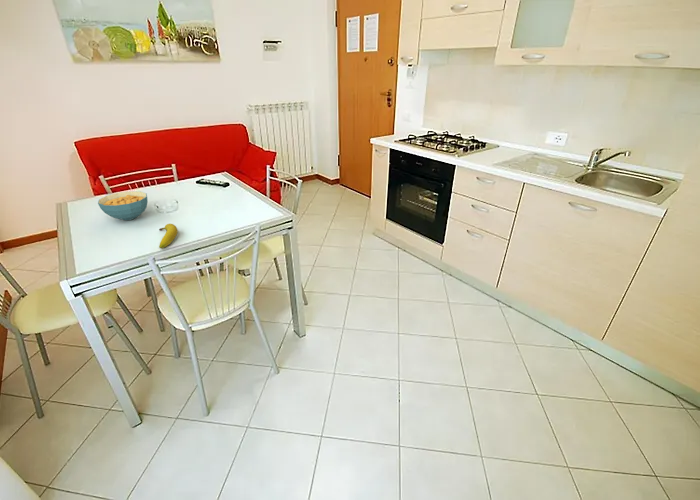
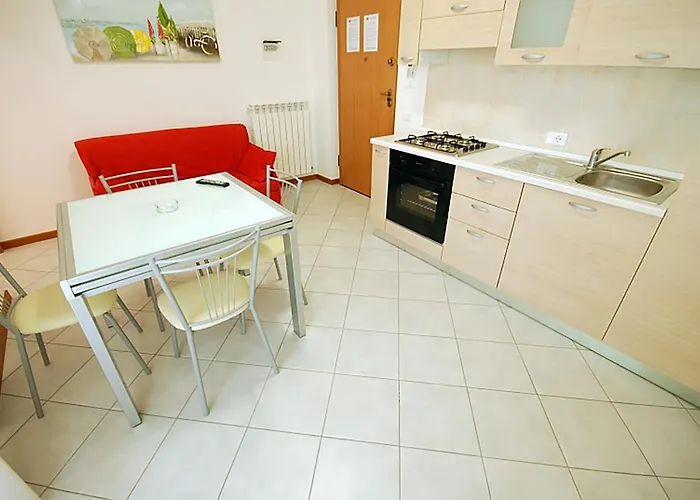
- cereal bowl [97,190,149,221]
- fruit [158,223,179,250]
